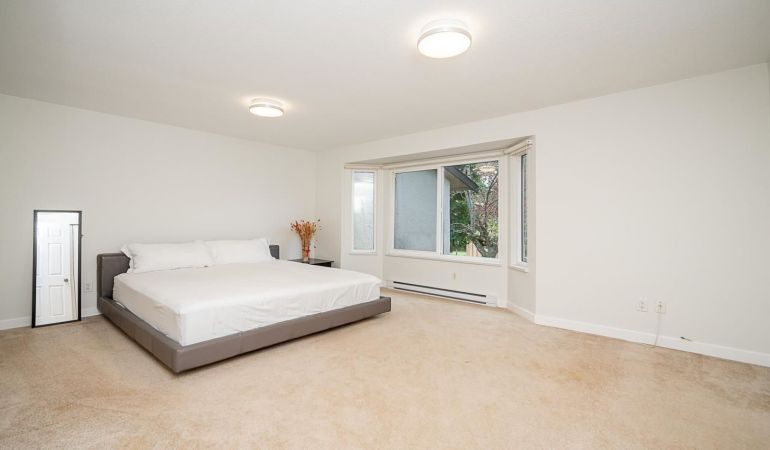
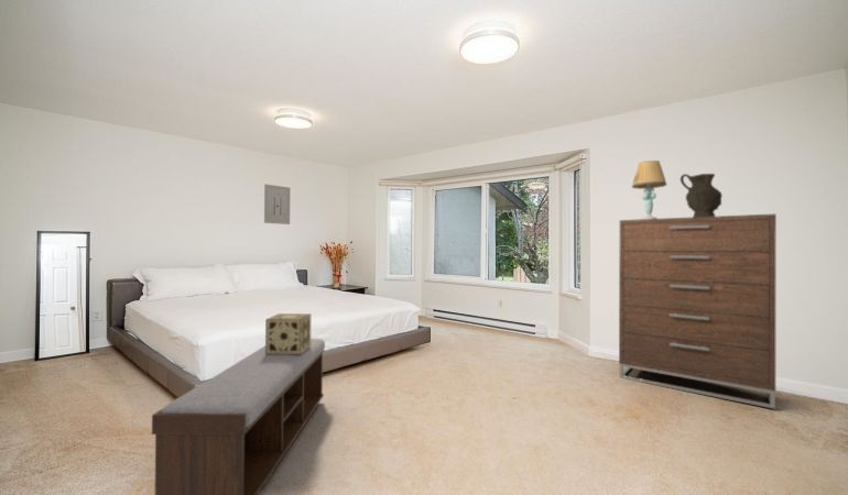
+ wall art [263,183,291,226]
+ decorative box [264,312,312,354]
+ bench [151,338,326,495]
+ dresser [618,213,778,410]
+ table lamp [631,160,667,219]
+ decorative vase [680,173,724,218]
